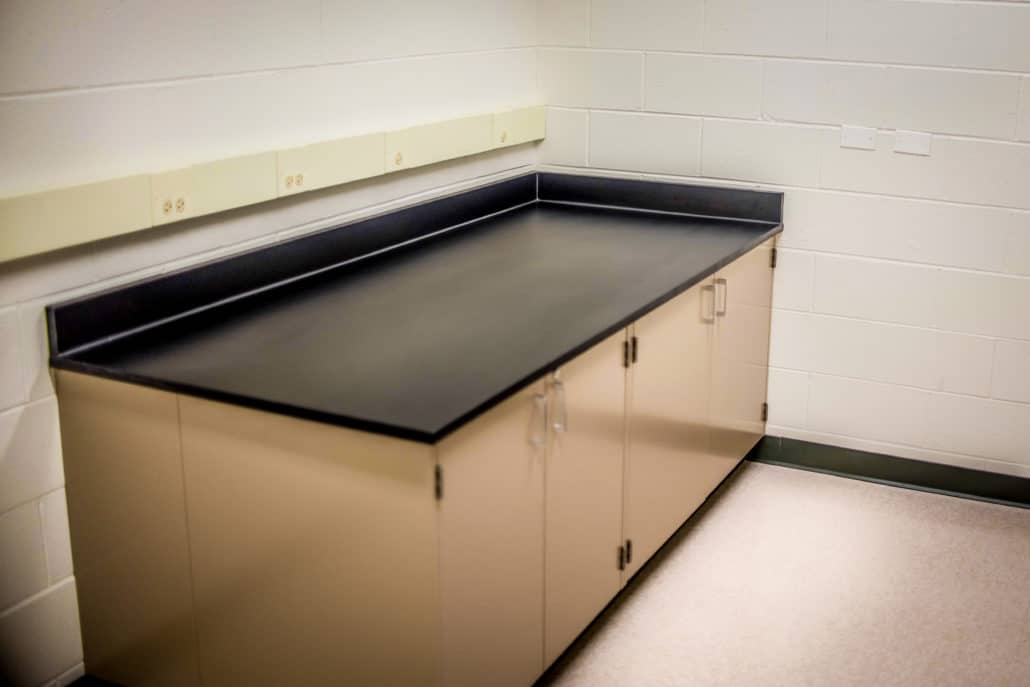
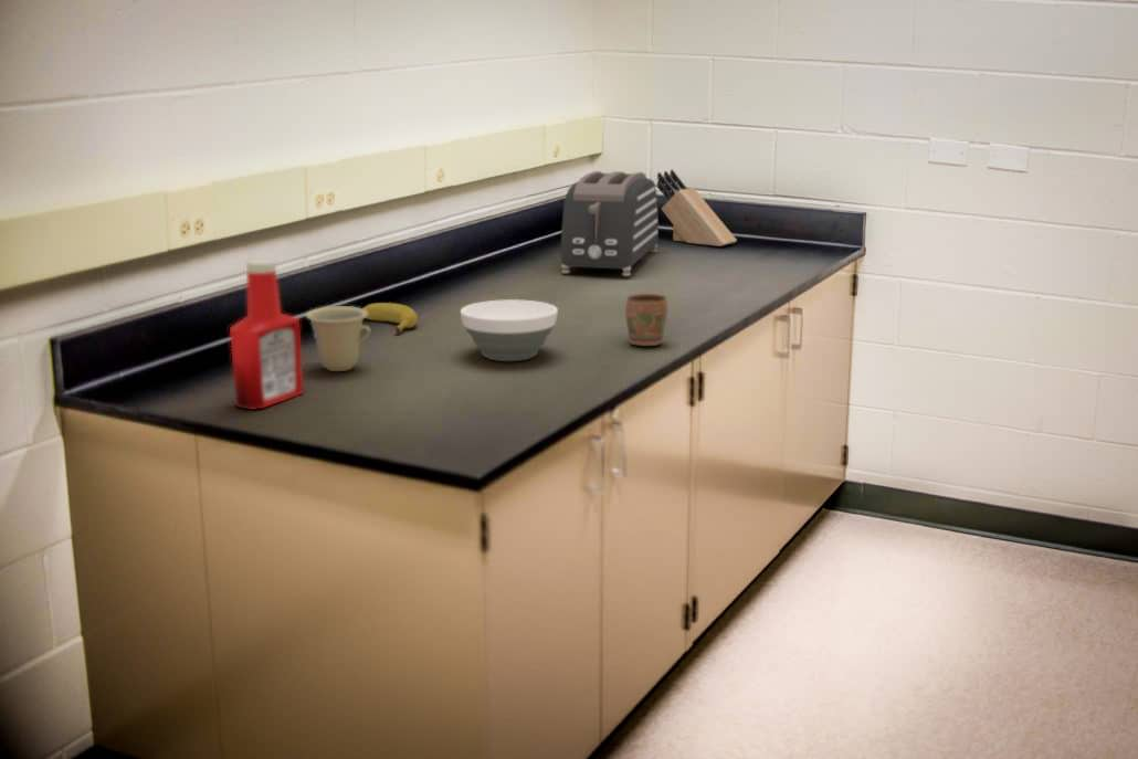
+ bowl [460,298,559,362]
+ cup [305,305,371,372]
+ banana [362,302,419,334]
+ mug [624,293,668,347]
+ soap bottle [229,259,305,411]
+ toaster [560,170,660,277]
+ knife block [655,168,738,247]
